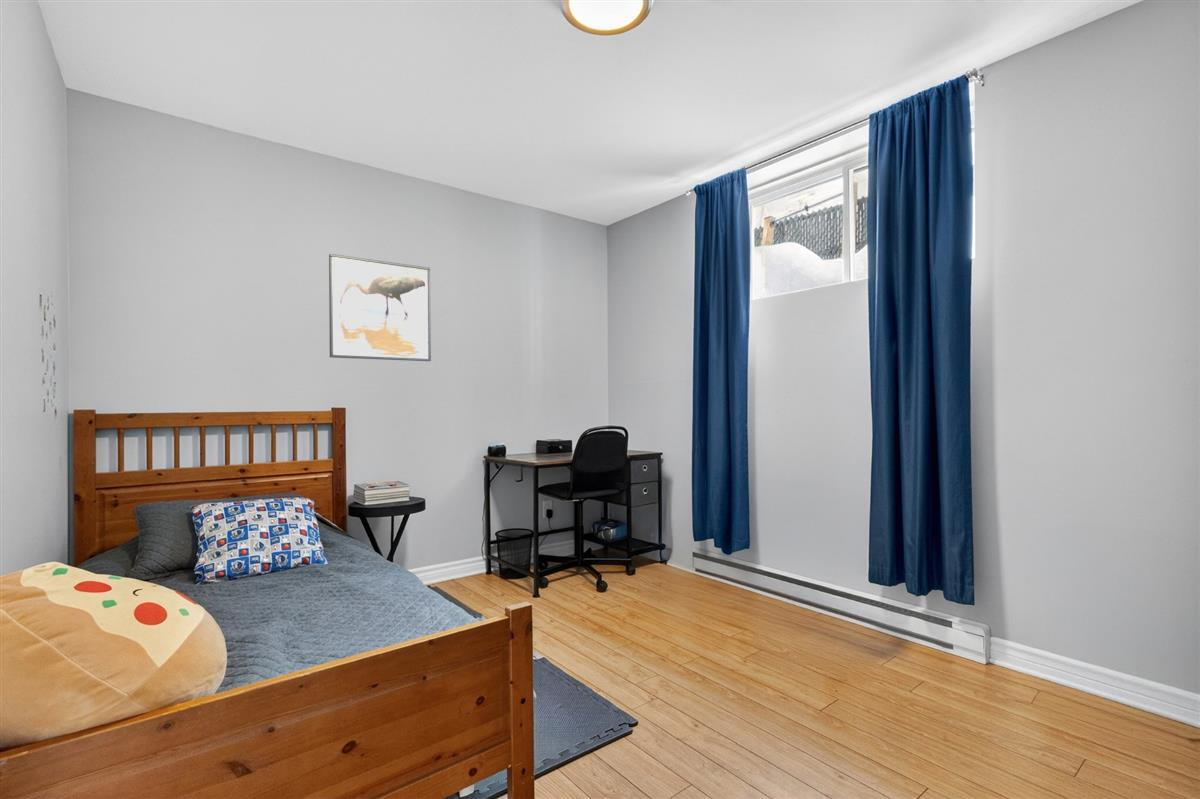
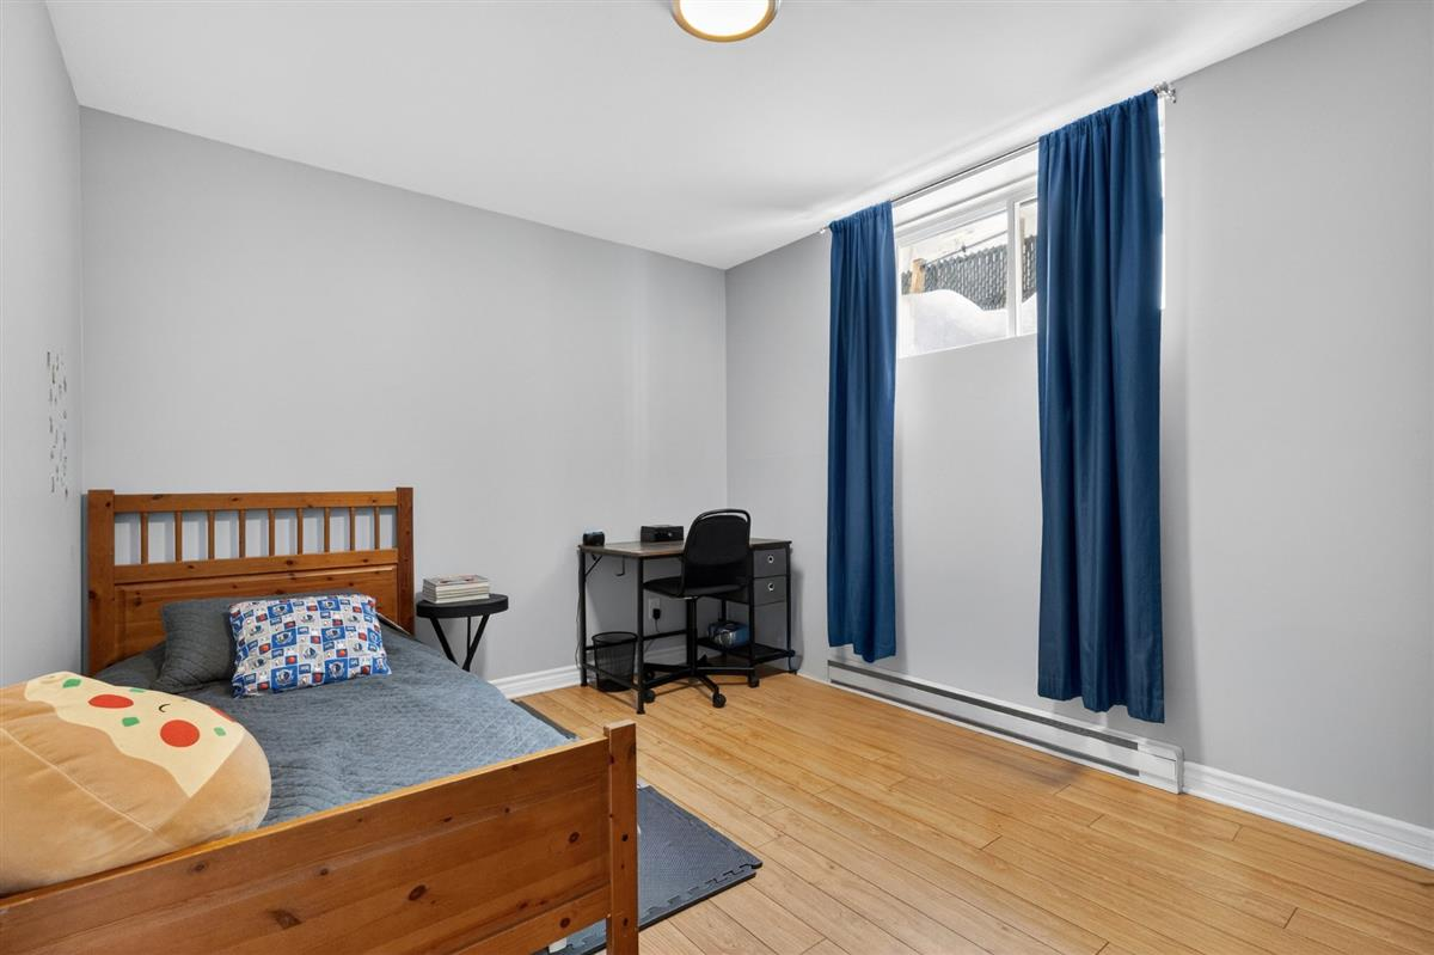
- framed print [328,253,432,362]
